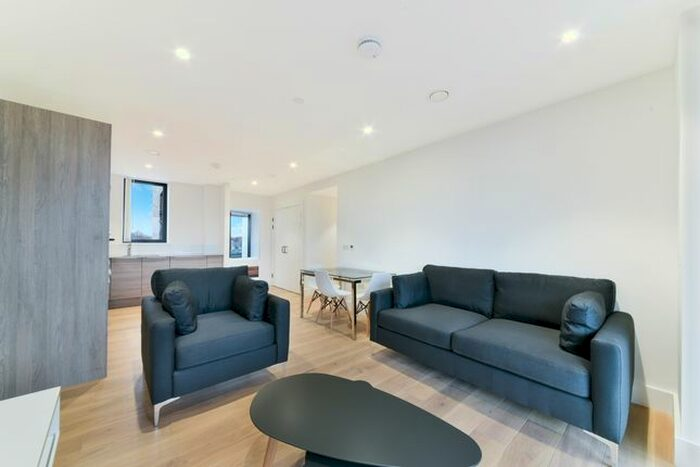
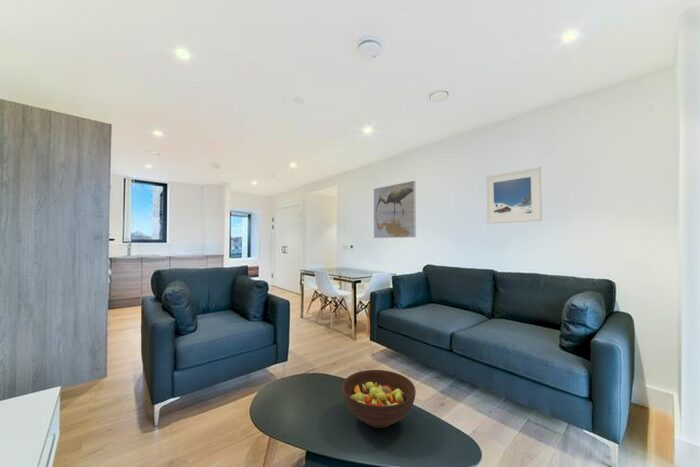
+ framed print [485,166,543,225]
+ fruit bowl [341,369,417,429]
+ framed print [373,180,417,239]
